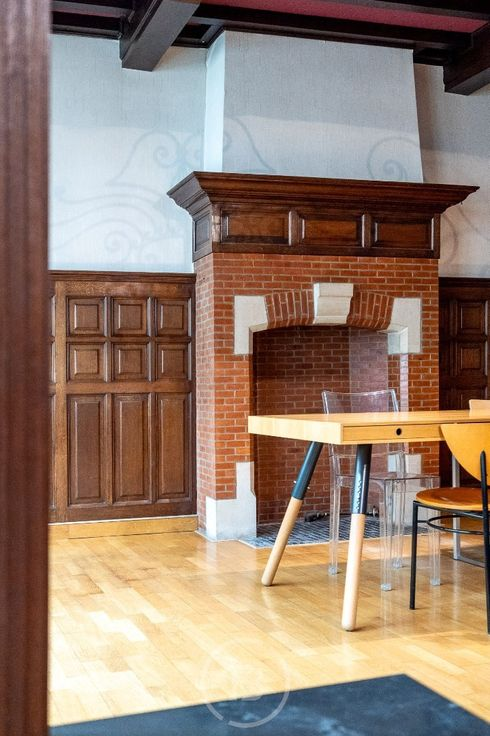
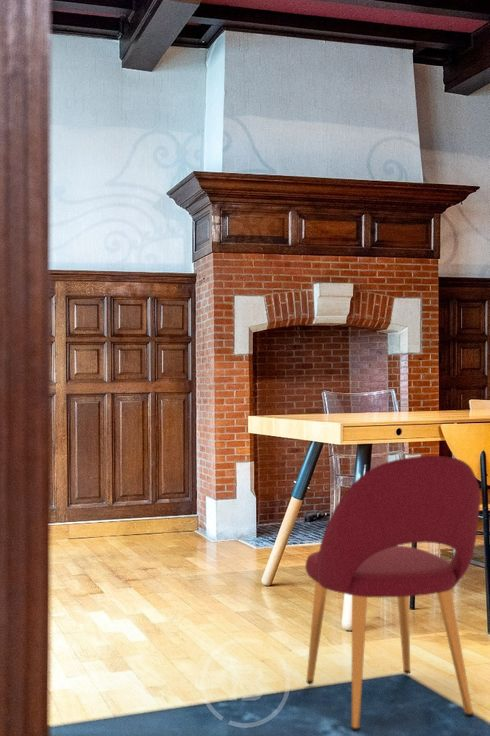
+ dining chair [304,455,481,733]
